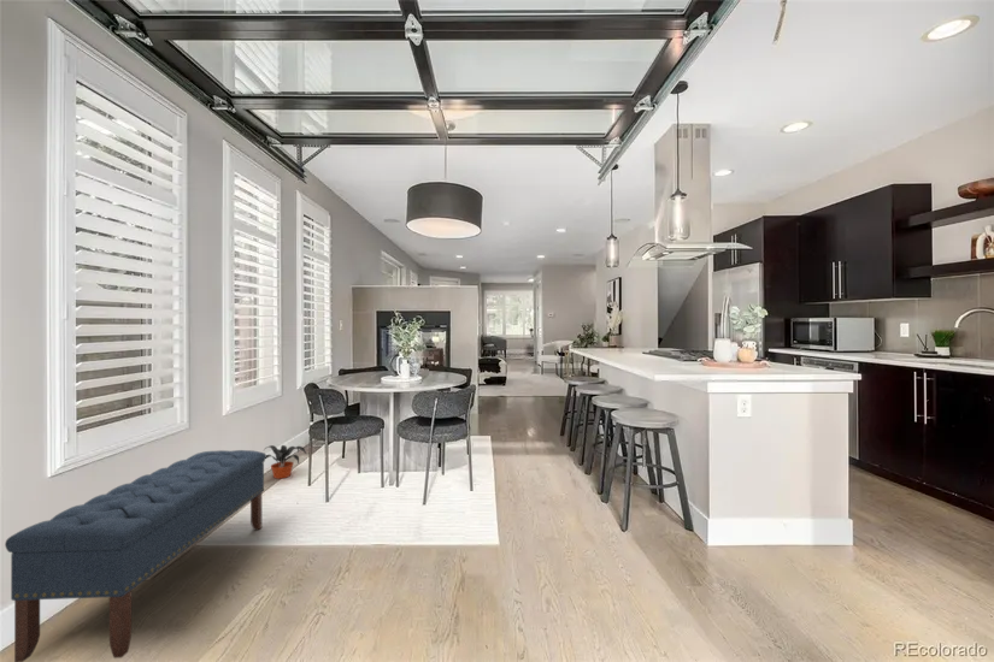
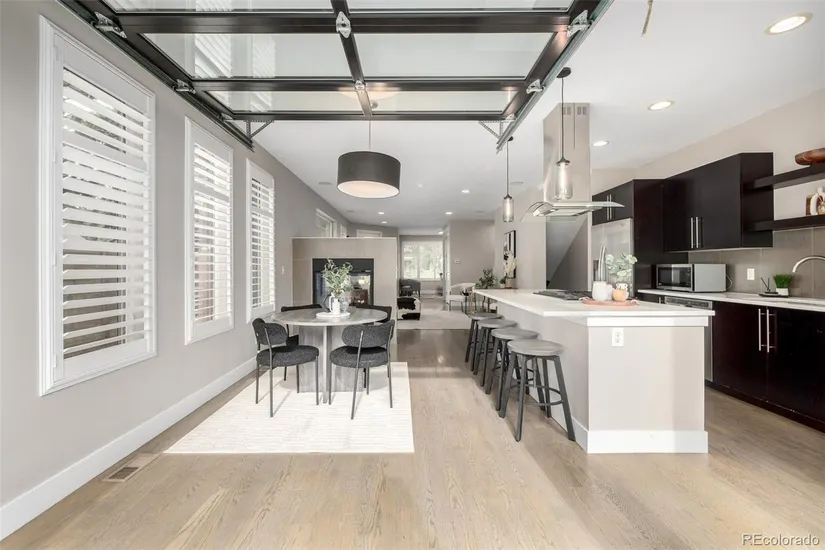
- bench [4,449,266,662]
- potted plant [263,444,307,480]
